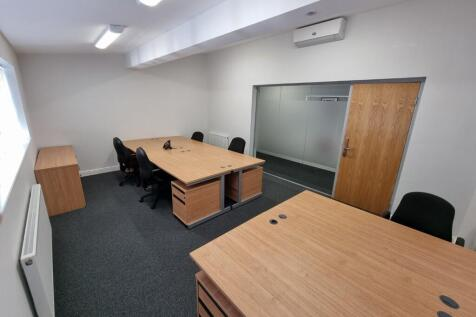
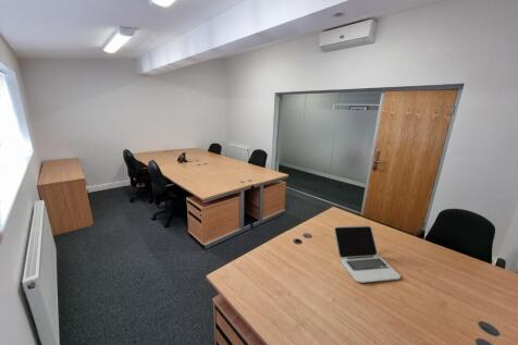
+ laptop [333,224,402,284]
